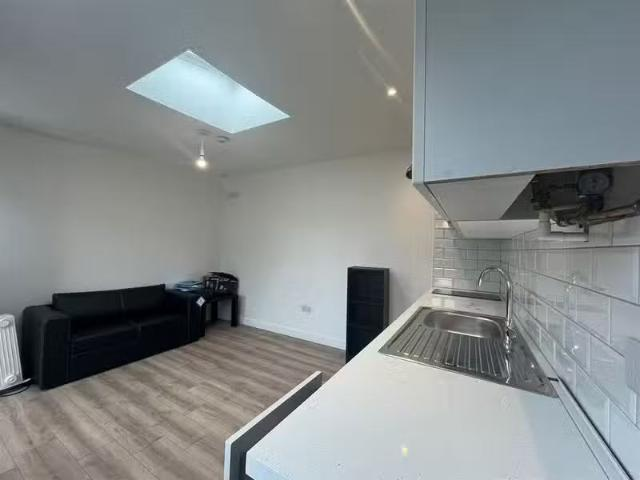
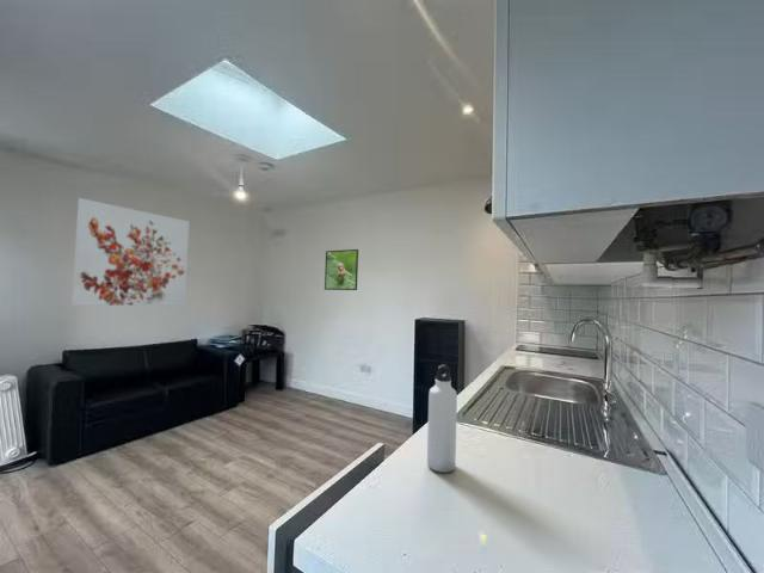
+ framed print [324,248,359,291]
+ water bottle [426,364,458,474]
+ wall art [70,197,191,307]
